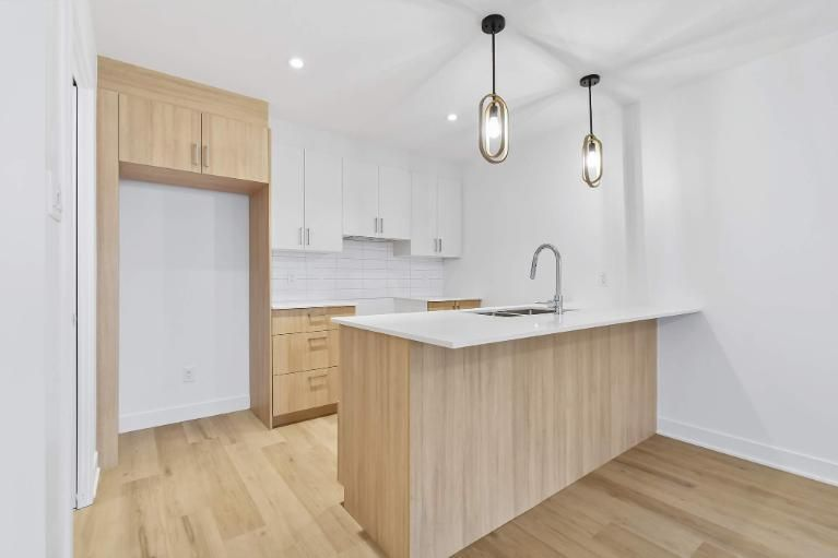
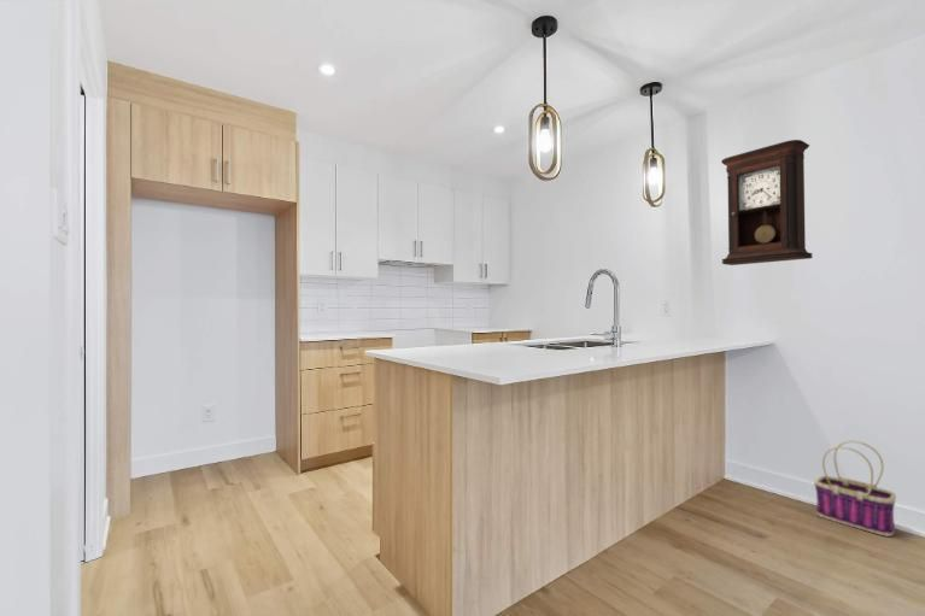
+ basket [813,440,897,538]
+ pendulum clock [720,139,814,266]
